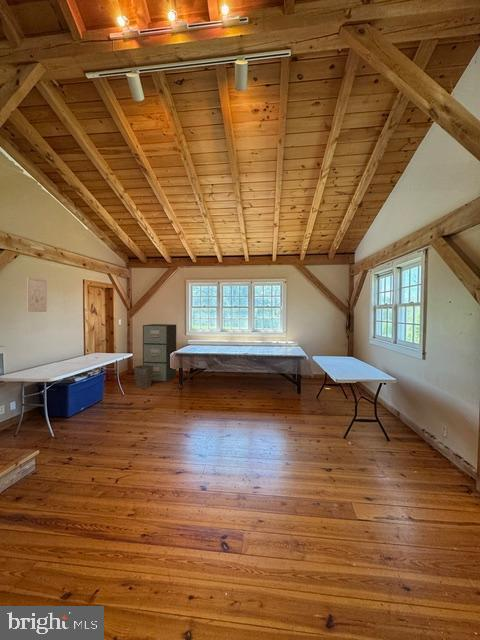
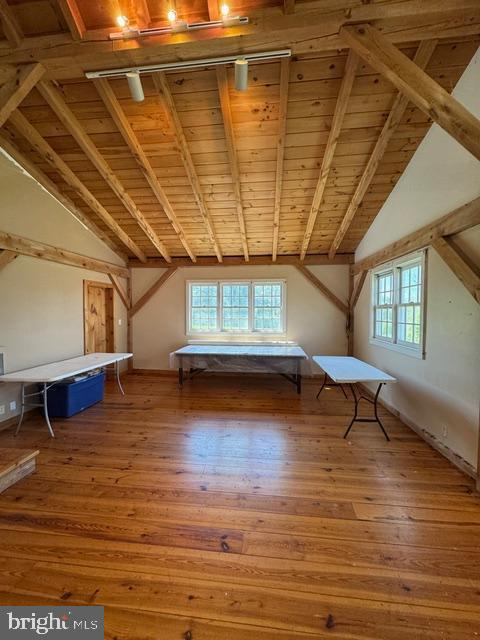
- filing cabinet [142,323,177,383]
- wall art [26,276,48,313]
- waste bin [133,364,153,388]
